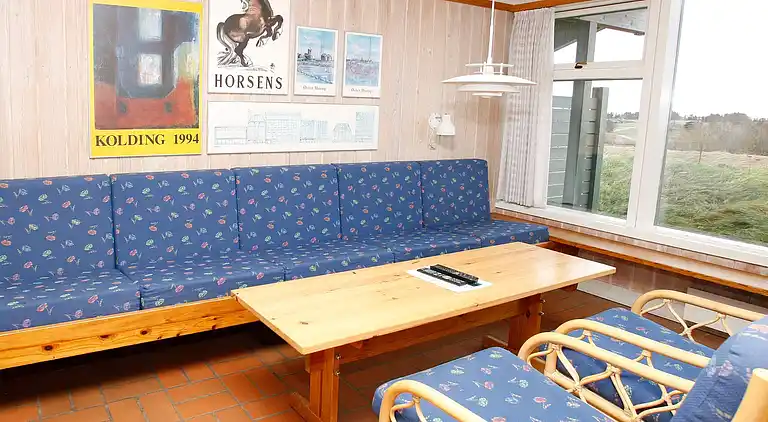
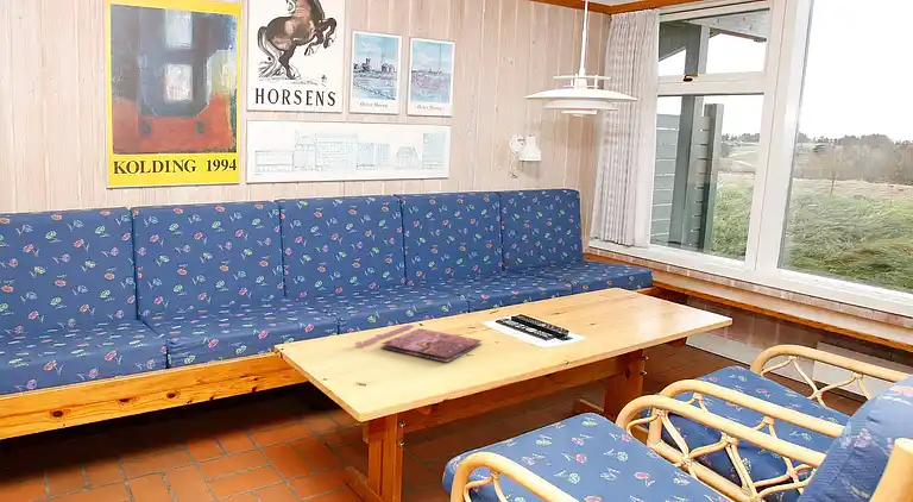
+ cover [354,324,483,363]
